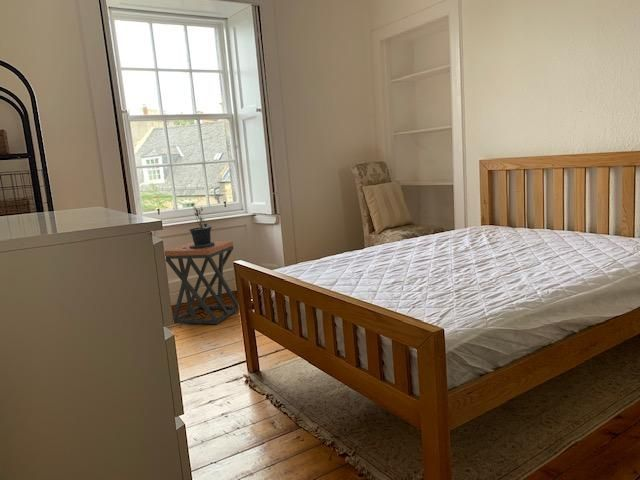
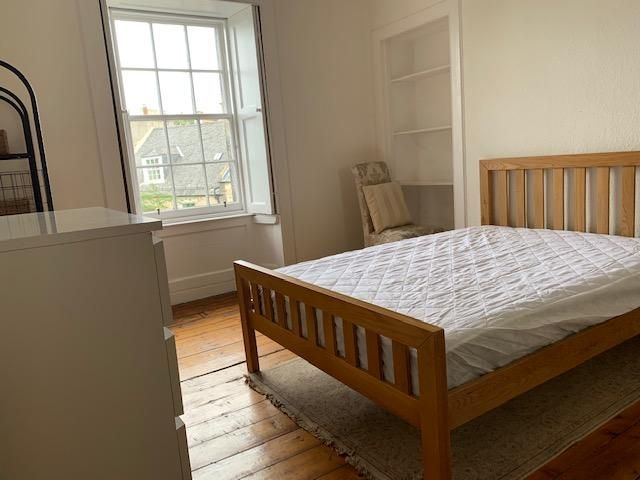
- potted plant [183,202,215,249]
- stool [164,240,240,325]
